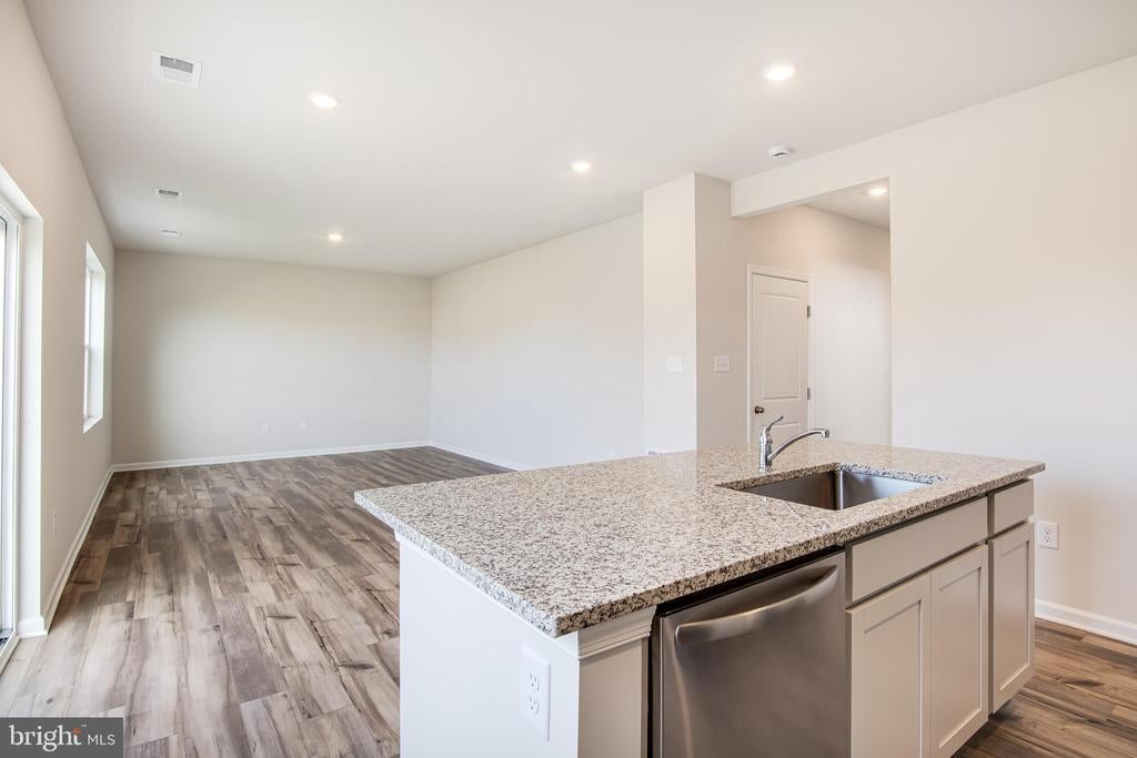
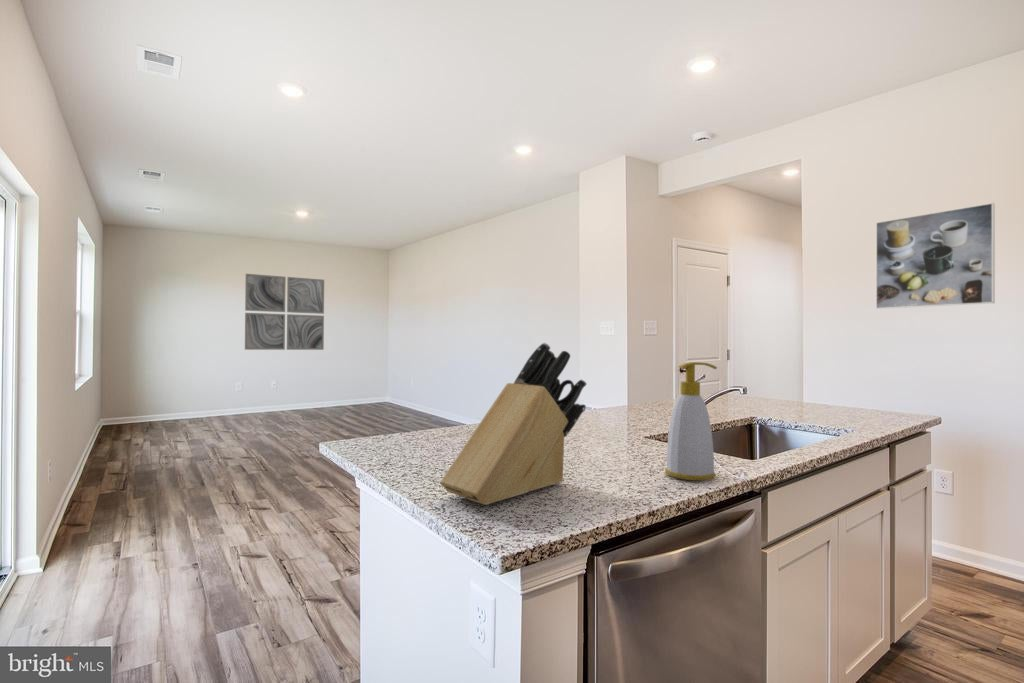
+ soap bottle [664,361,718,481]
+ knife block [439,342,587,506]
+ wall art [244,273,325,351]
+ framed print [875,202,996,310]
